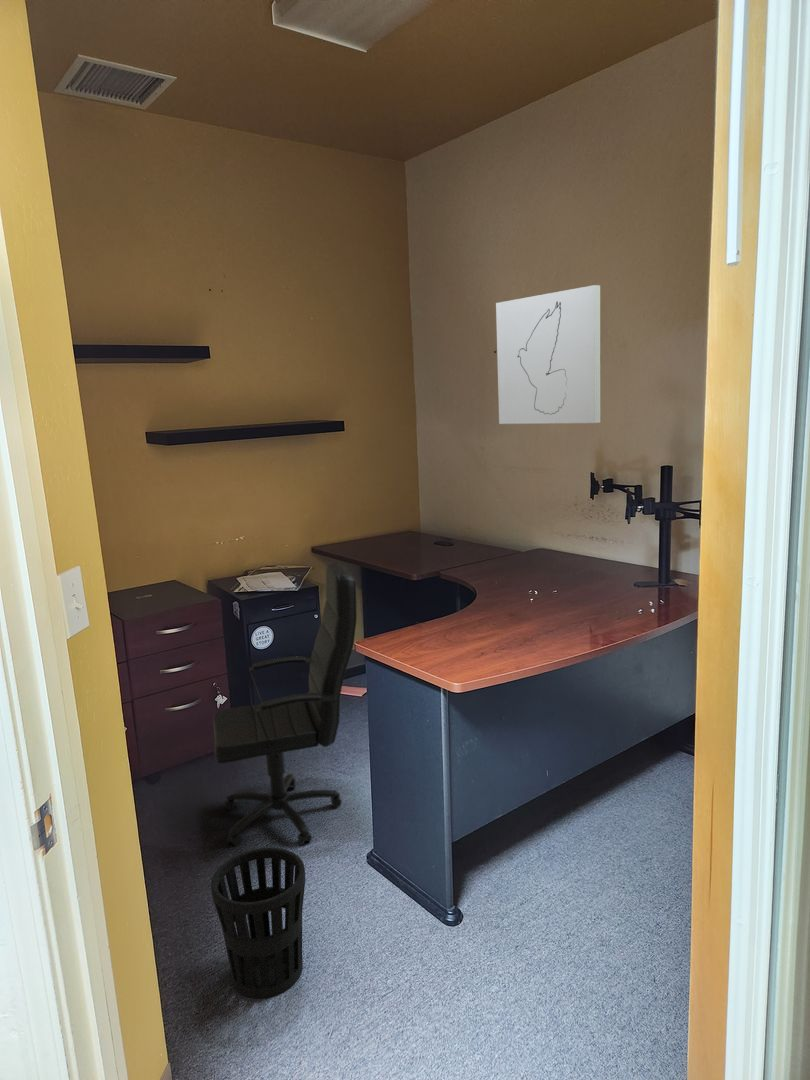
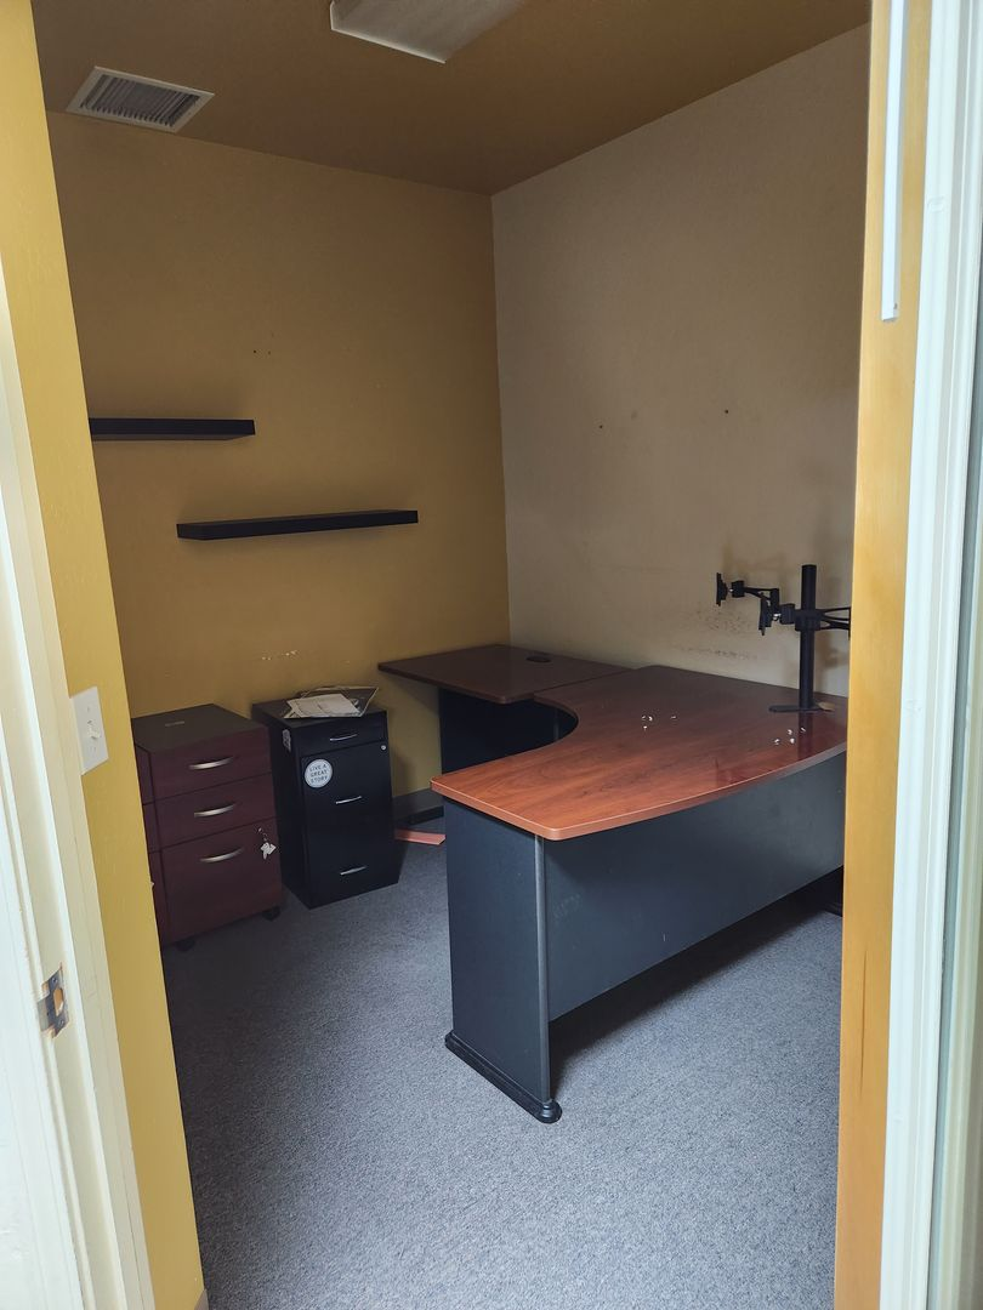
- office chair [212,561,358,847]
- wall art [495,284,601,425]
- wastebasket [210,846,306,1000]
